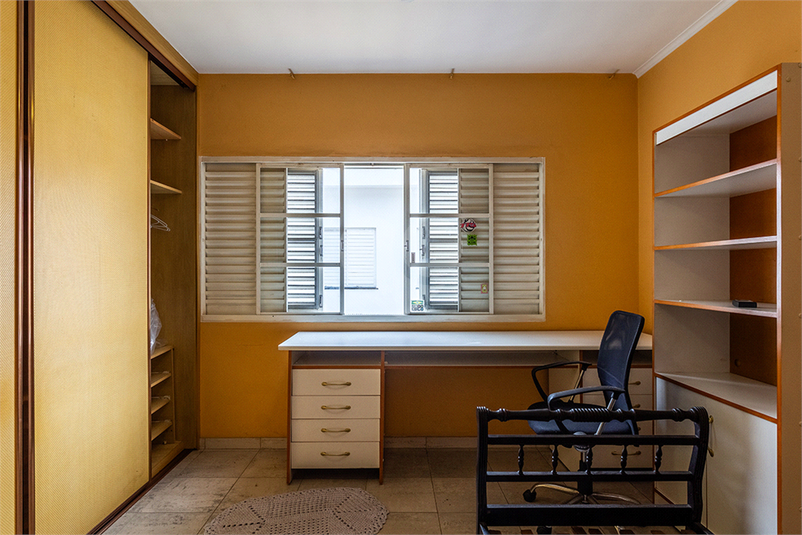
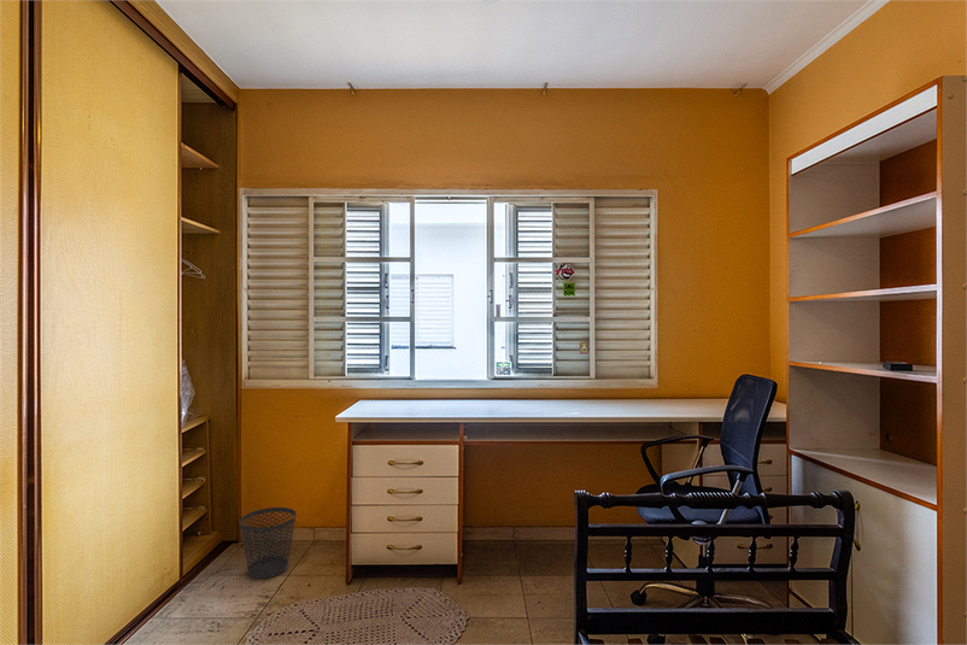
+ wastebasket [239,506,298,580]
